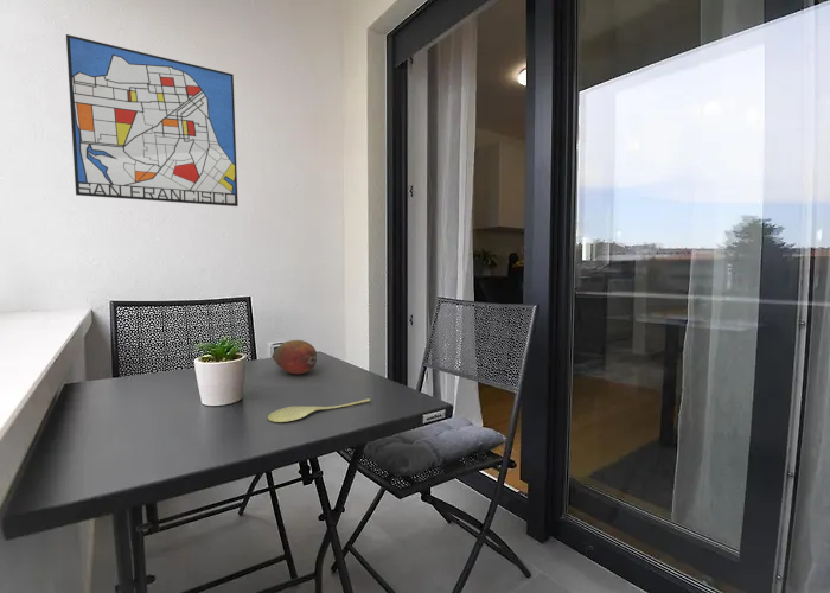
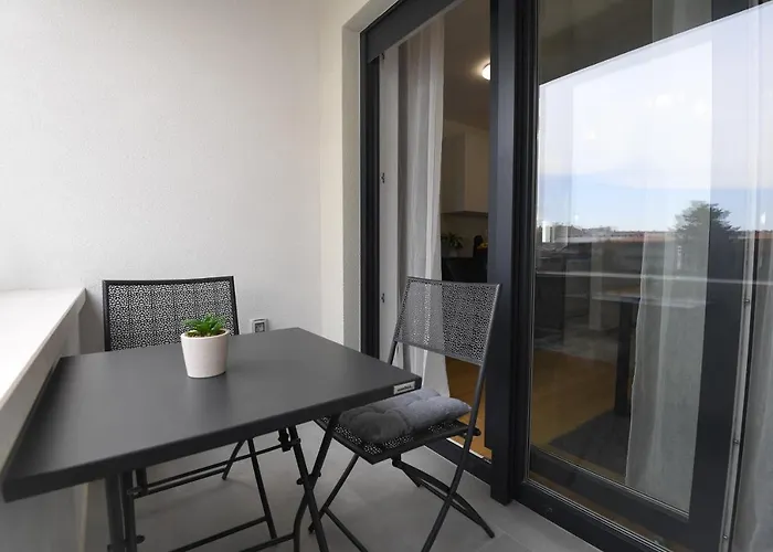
- fruit [272,339,318,376]
- wall art [65,33,240,208]
- spoon [267,397,371,423]
